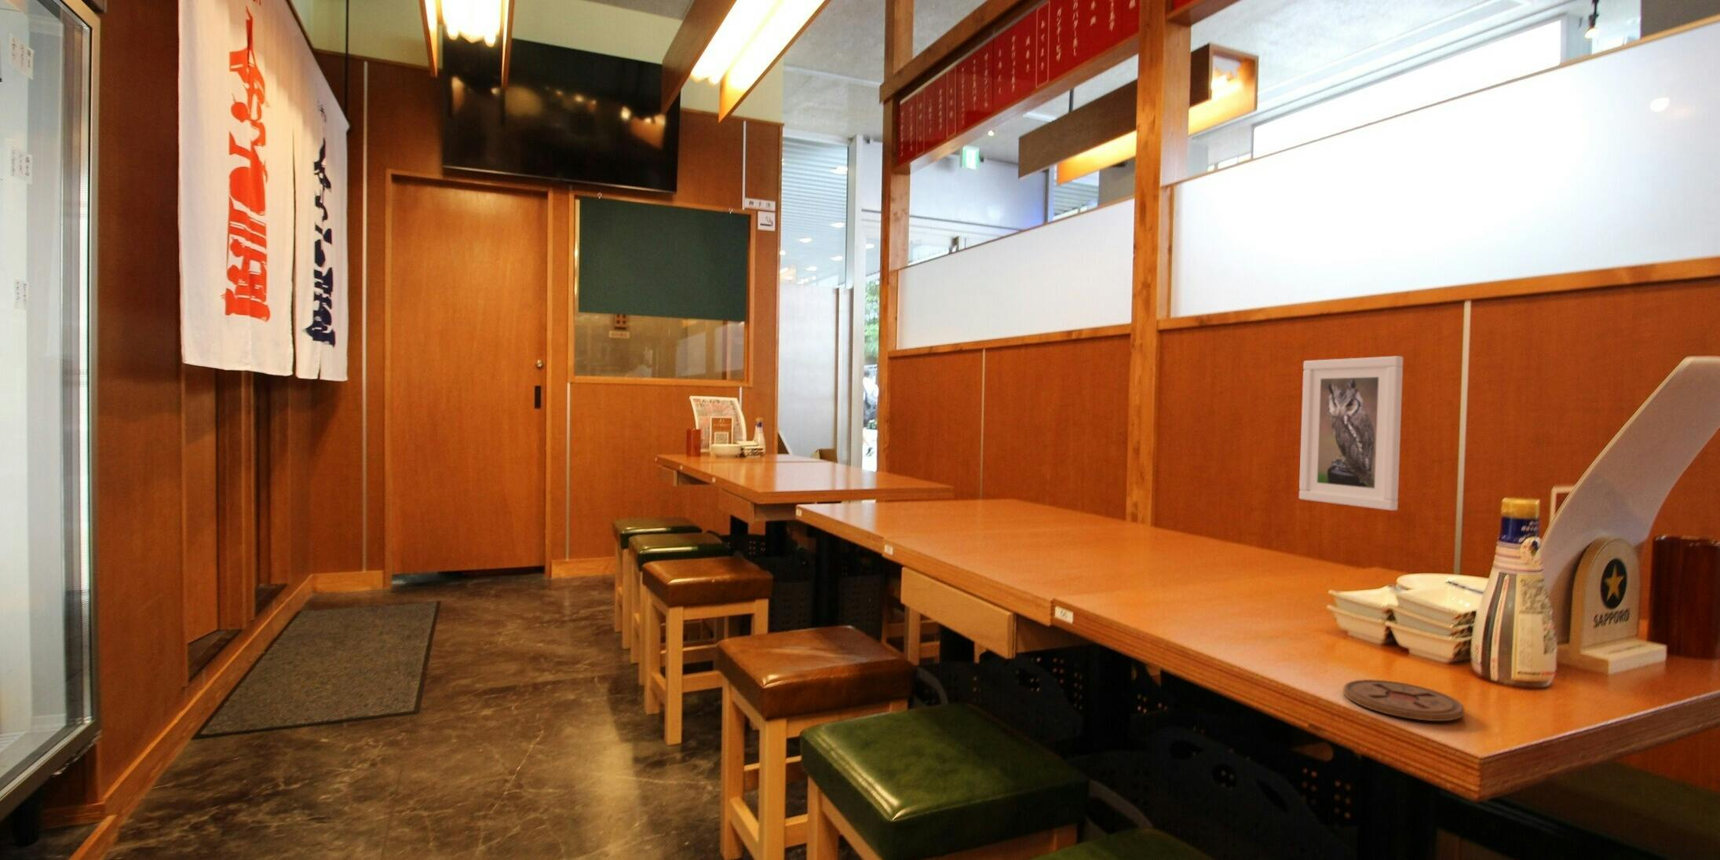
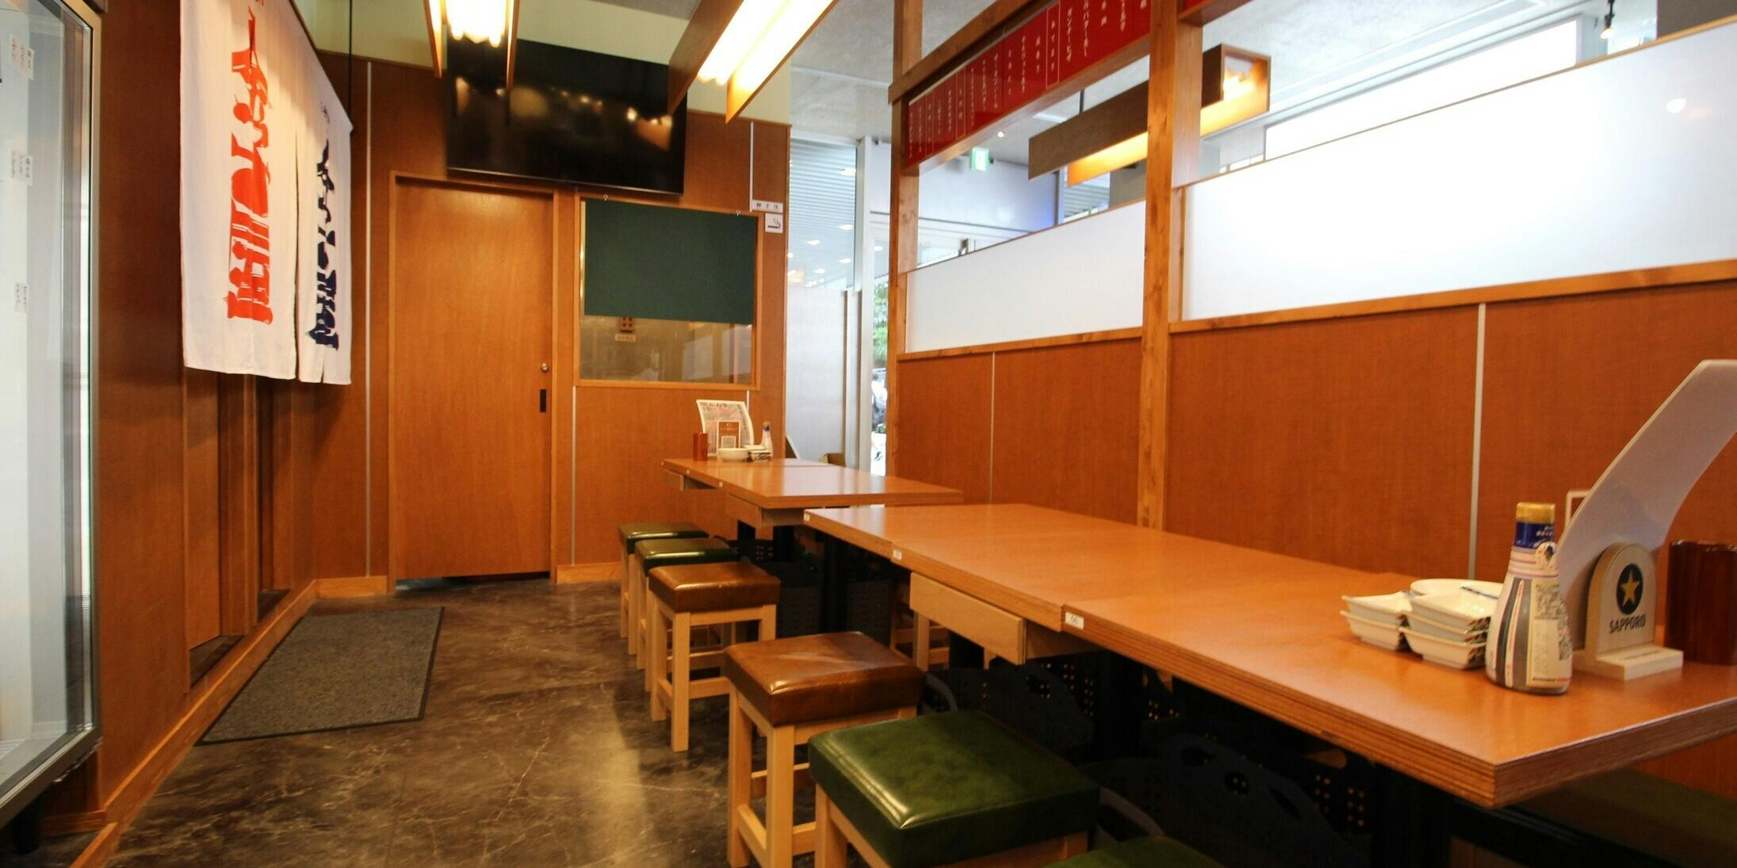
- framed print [1299,355,1404,511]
- coaster [1343,679,1464,722]
